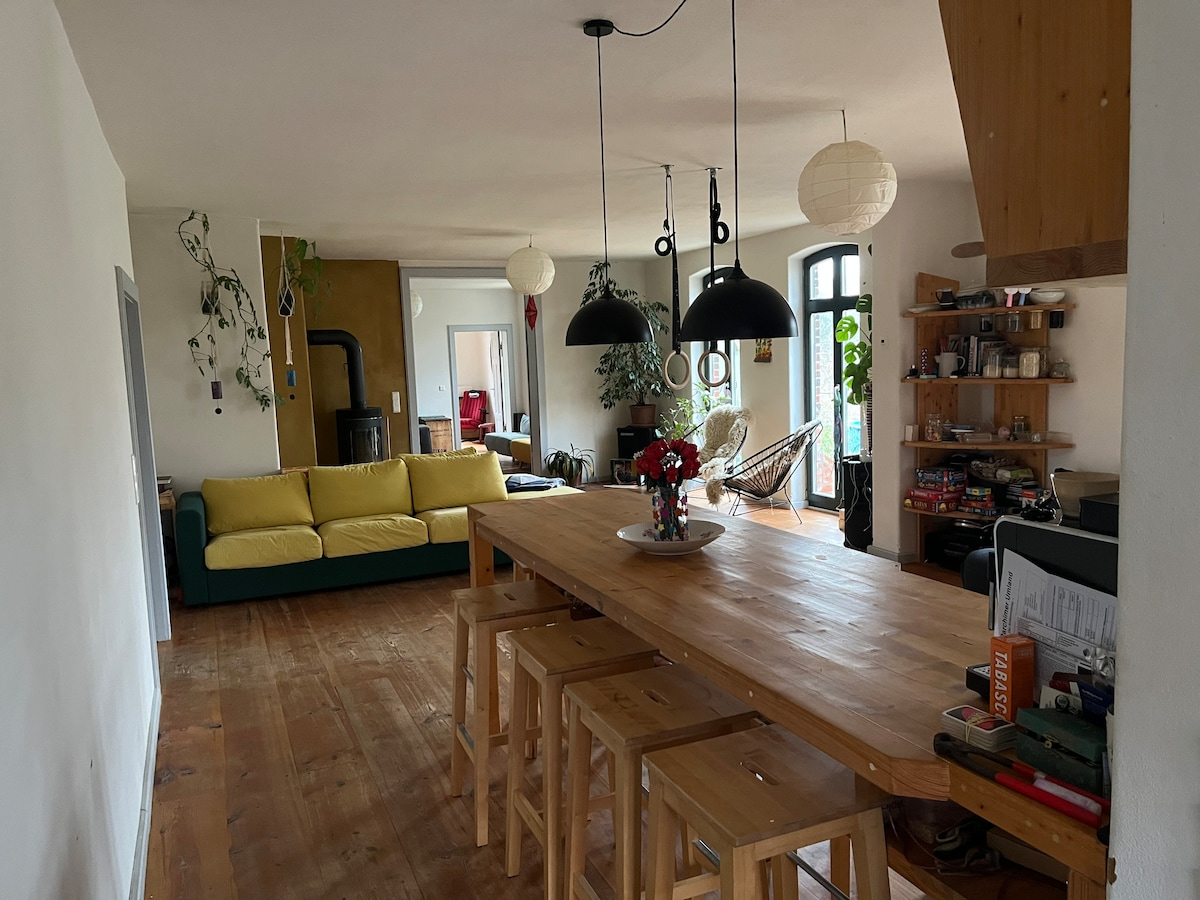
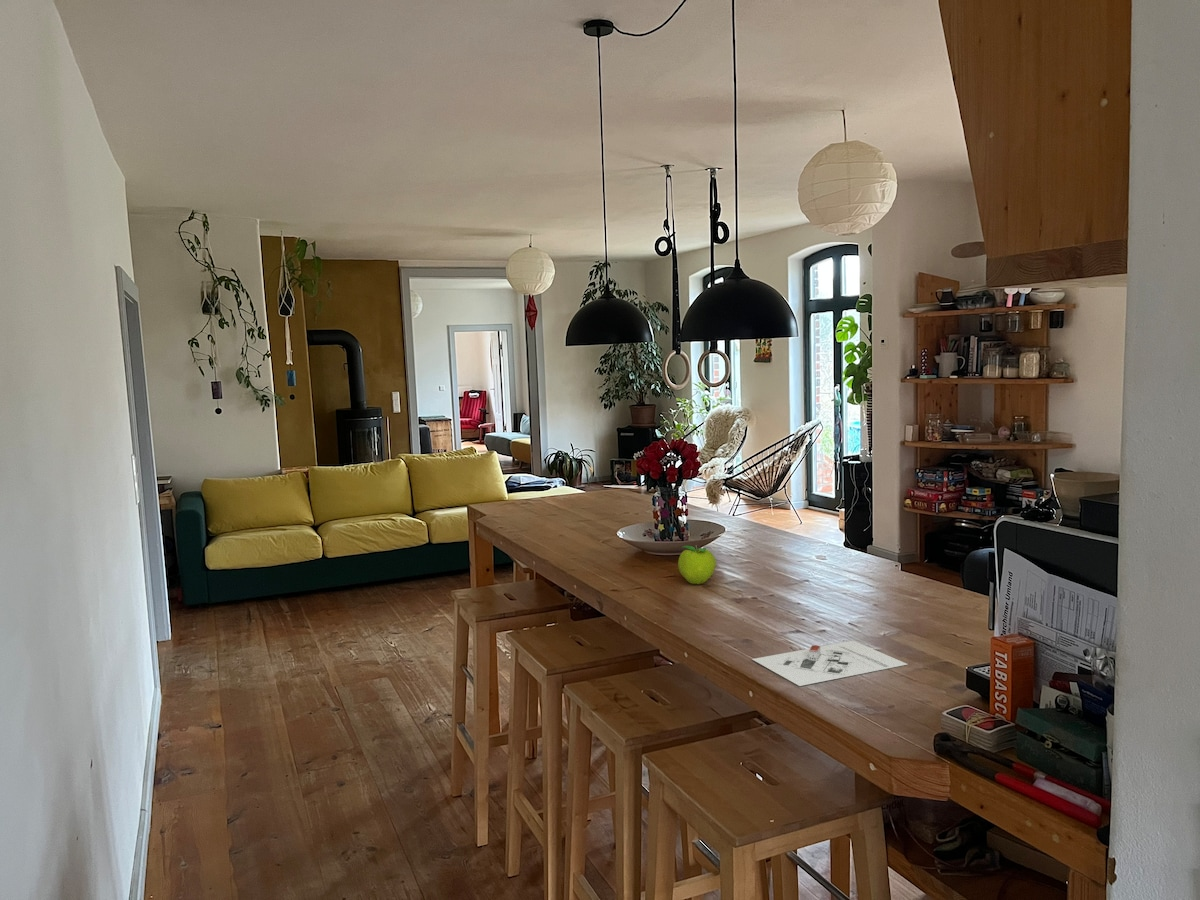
+ architectural model [751,640,909,687]
+ fruit [677,544,717,585]
